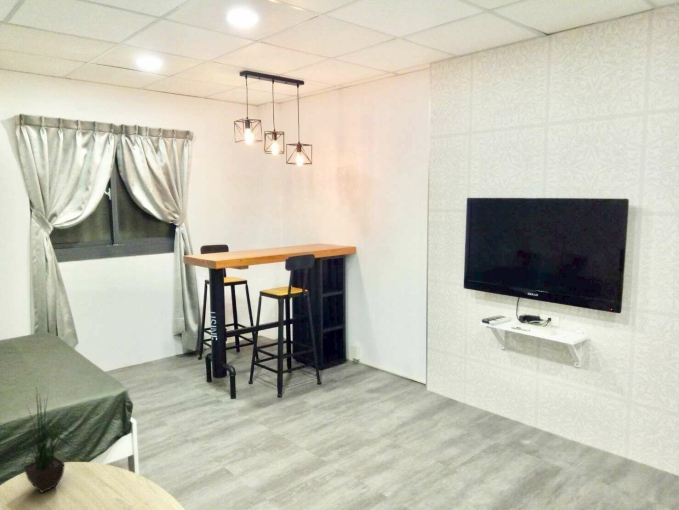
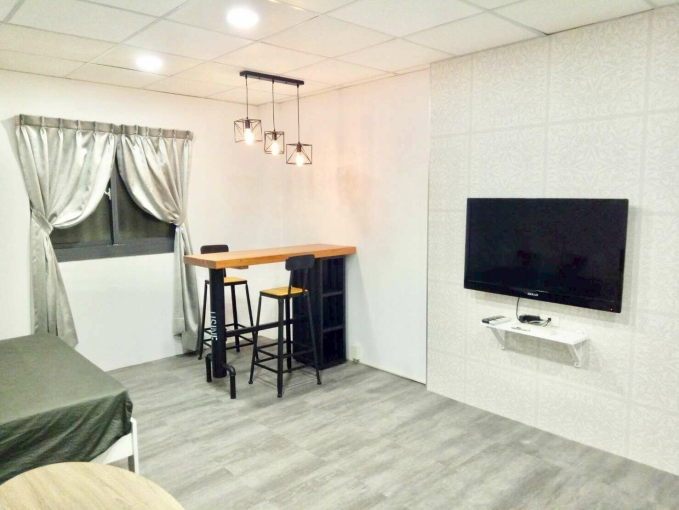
- potted plant [8,388,80,494]
